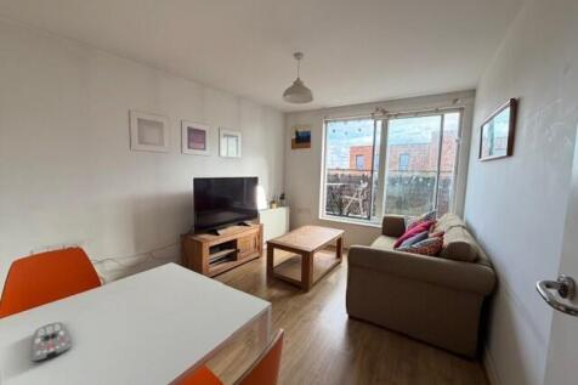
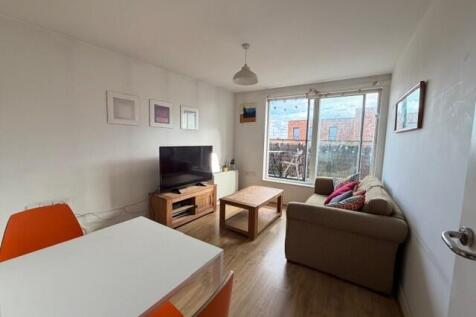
- remote control [30,321,70,363]
